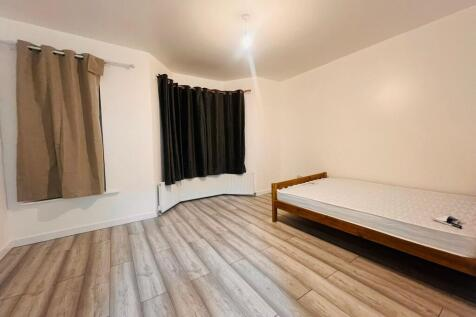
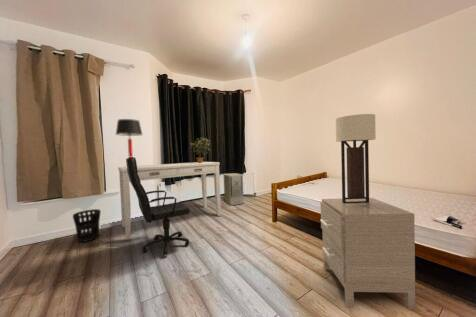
+ wastebasket [72,208,102,243]
+ desk [117,161,222,240]
+ nightstand [319,197,416,310]
+ wall sconce [335,113,377,203]
+ air purifier [223,172,245,206]
+ office chair [125,156,191,257]
+ table lamp [115,118,144,168]
+ potted plant [189,136,211,163]
